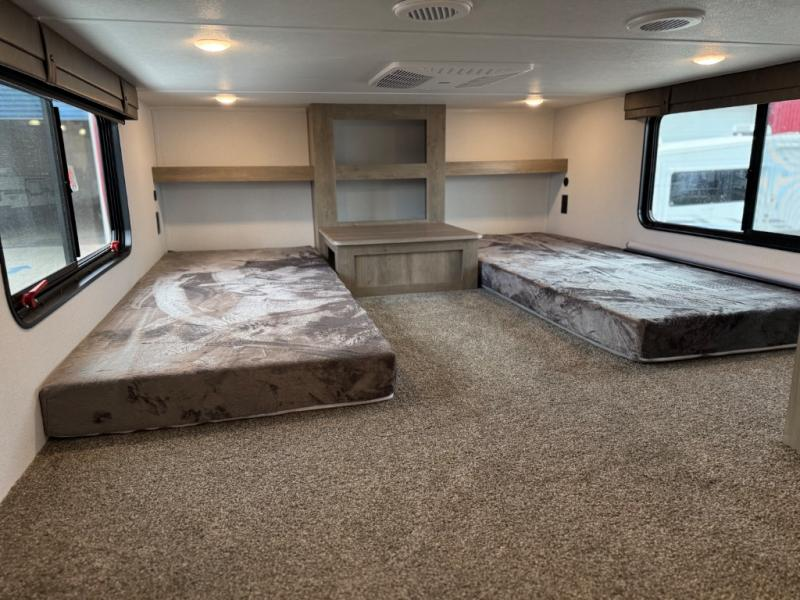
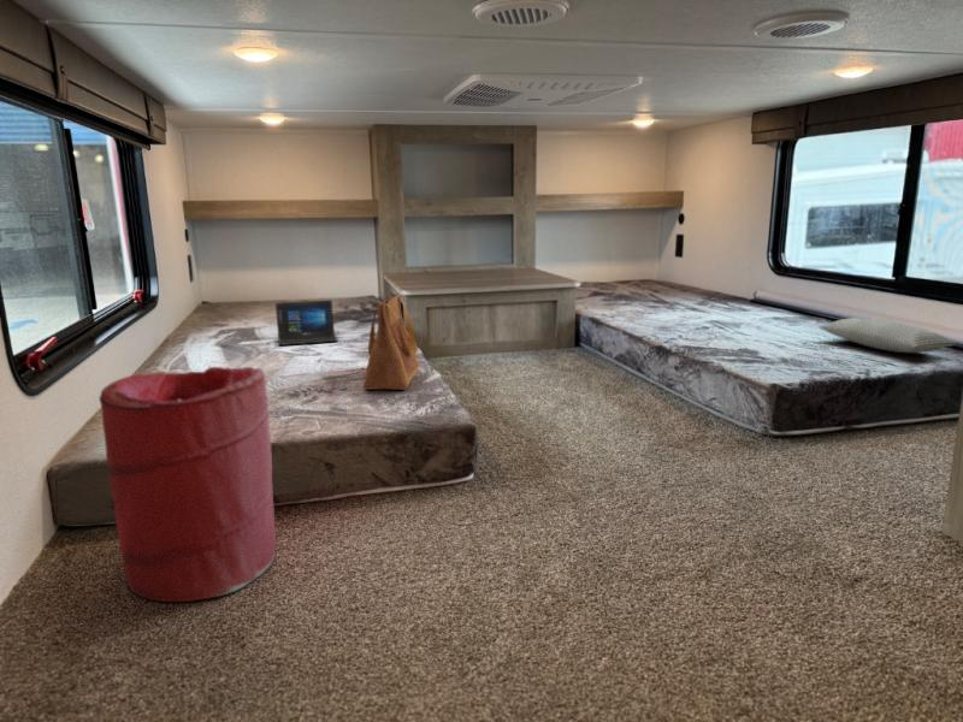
+ pillow [817,316,959,354]
+ laundry hamper [98,366,277,603]
+ tote bag [362,294,420,391]
+ laptop [274,298,338,347]
